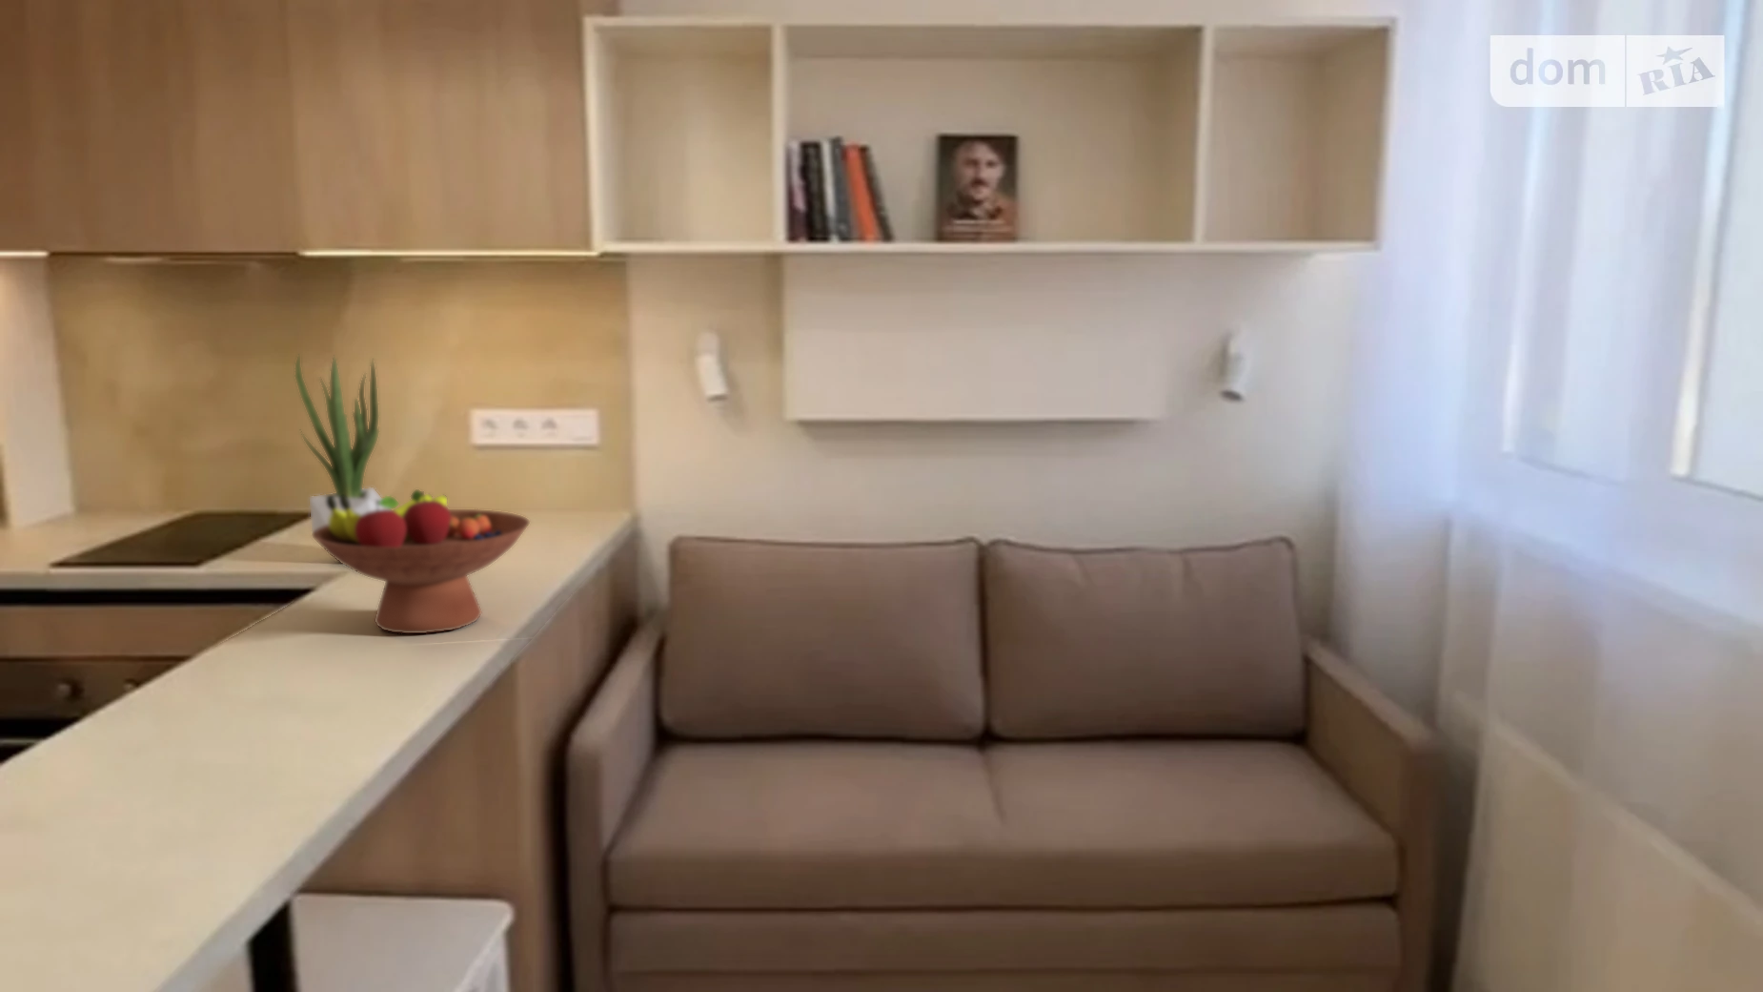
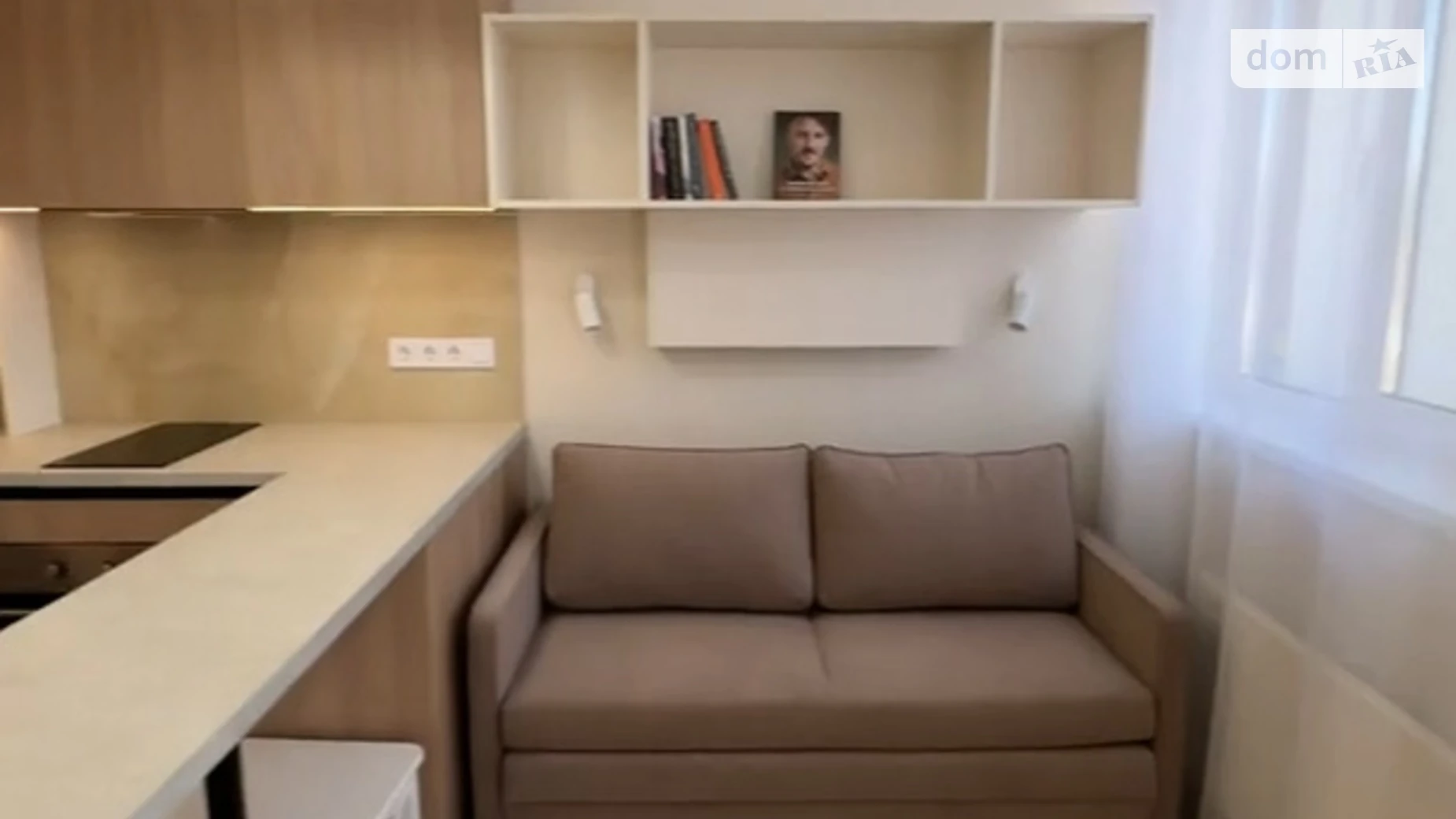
- fruit bowl [311,488,530,635]
- potted plant [294,352,391,566]
